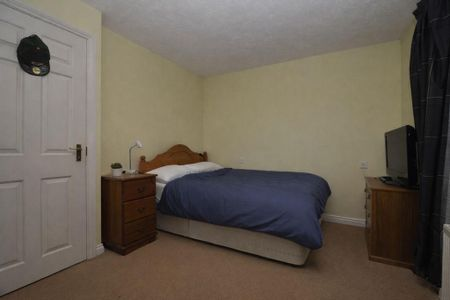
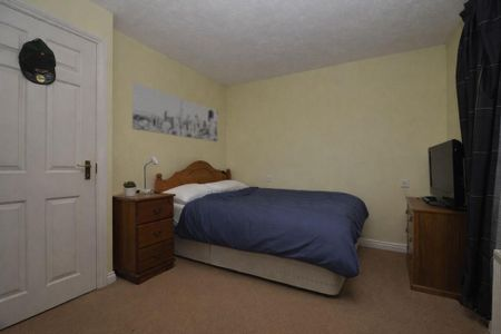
+ wall art [131,81,219,143]
